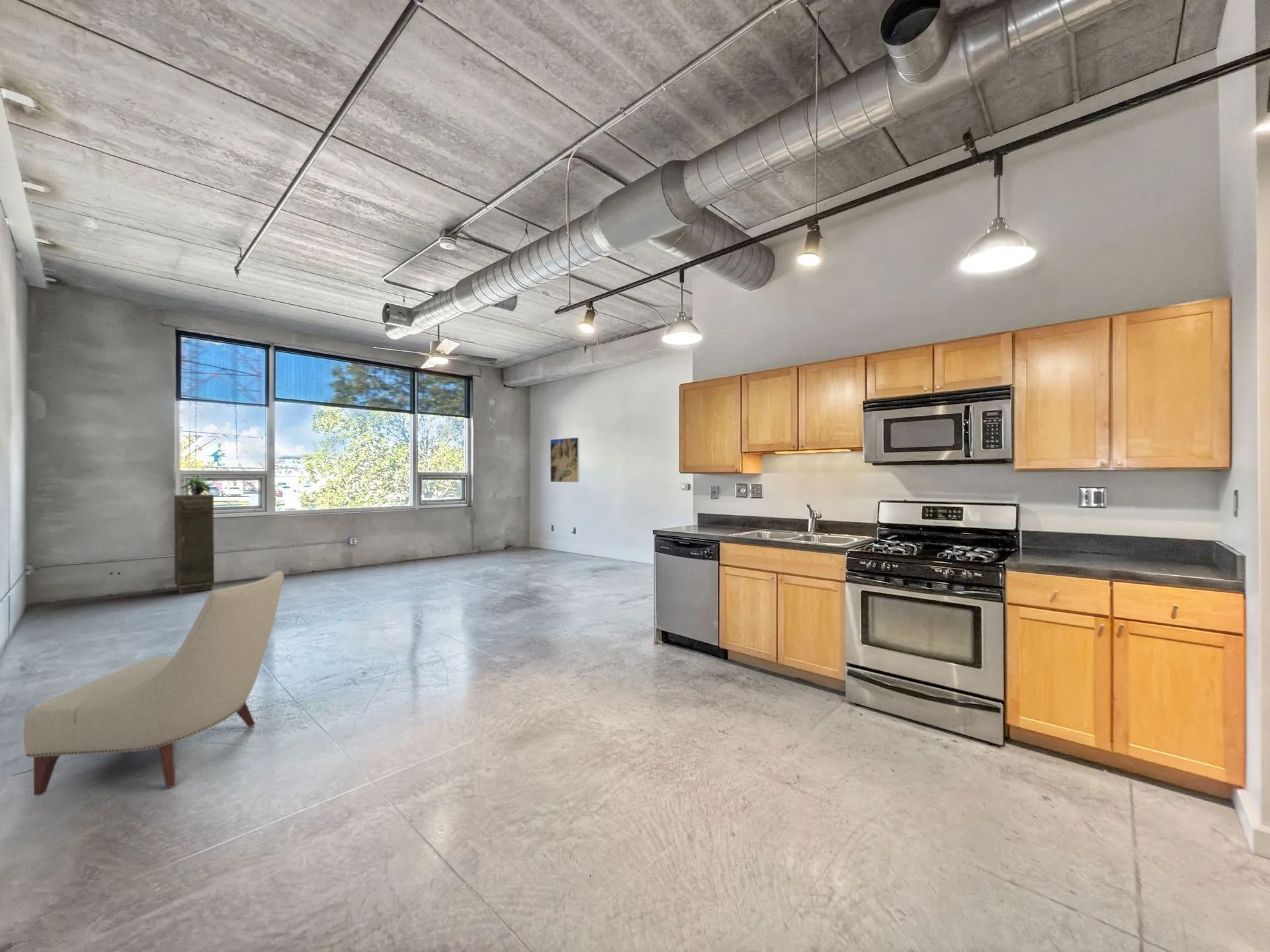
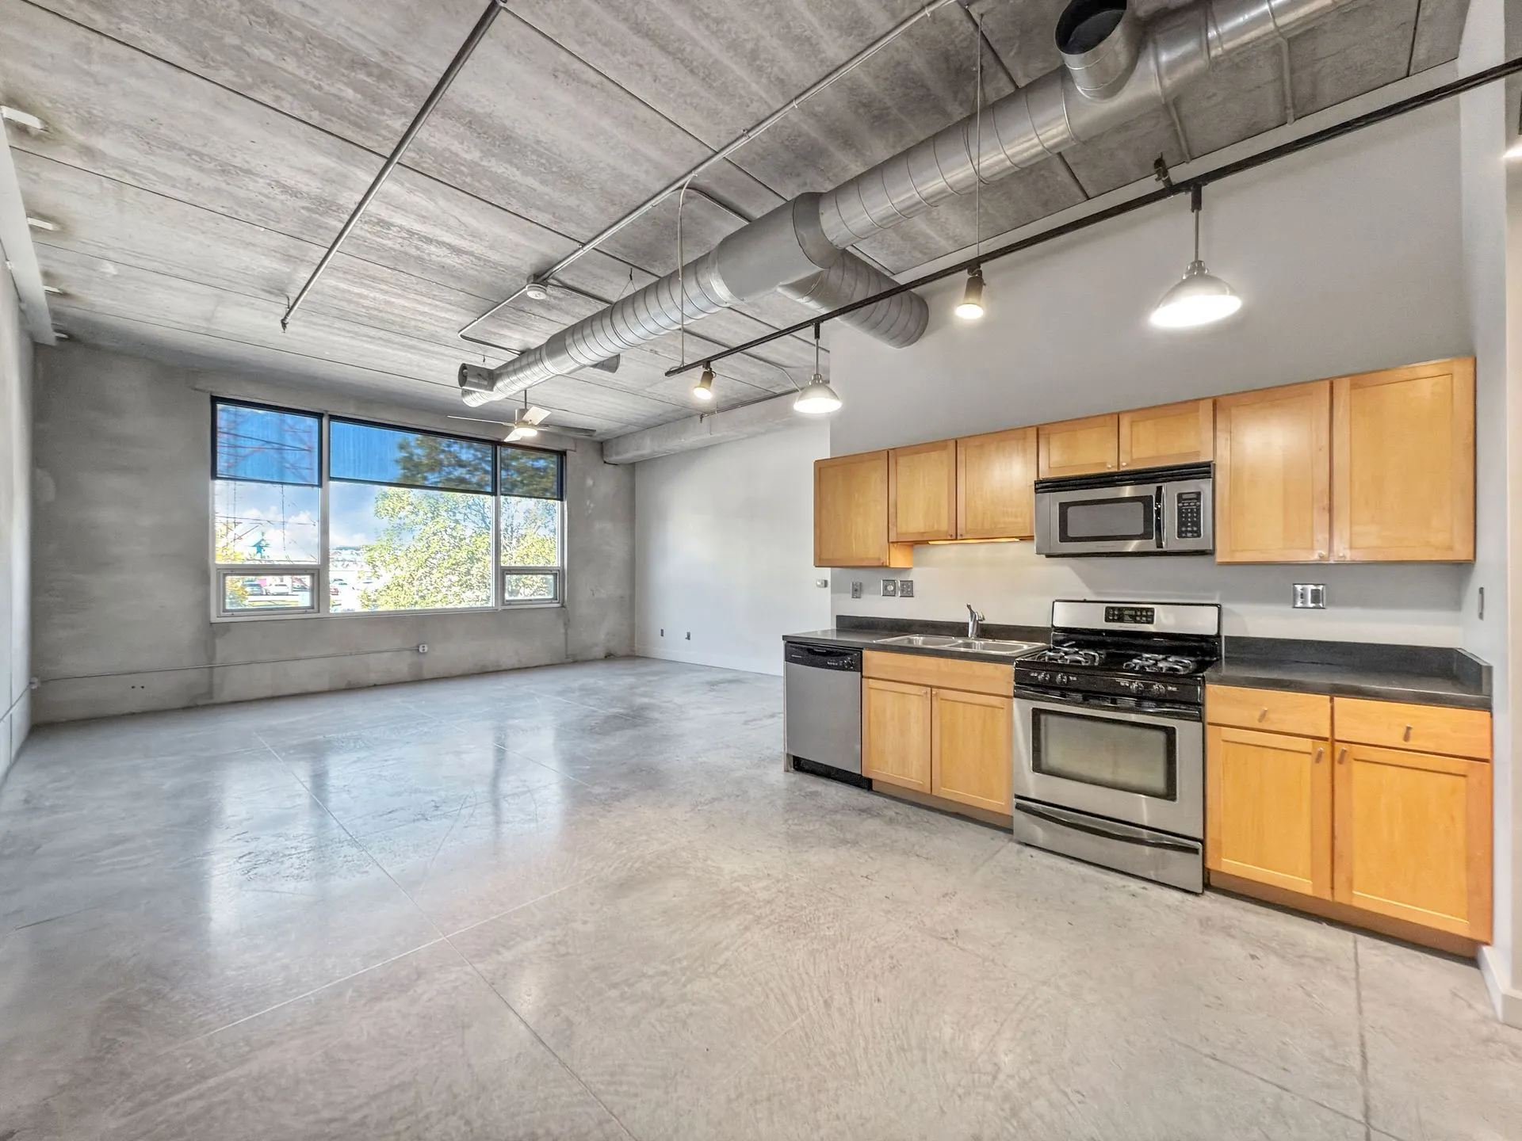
- potted plant [179,474,214,495]
- chair [23,571,284,796]
- storage cabinet [173,494,215,594]
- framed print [550,437,579,483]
